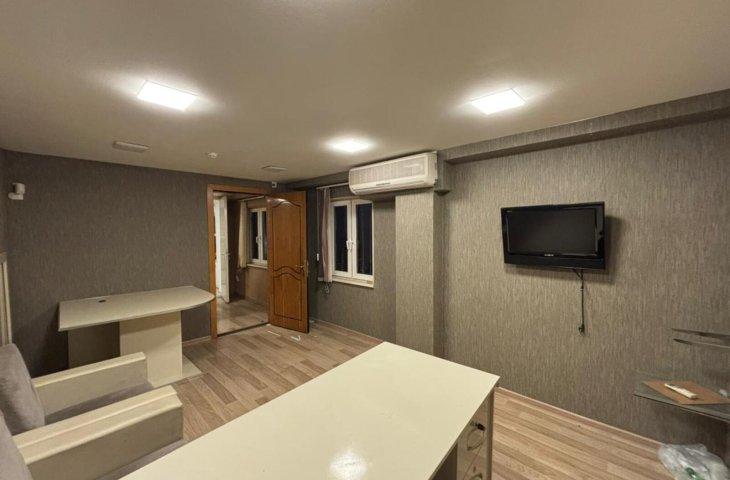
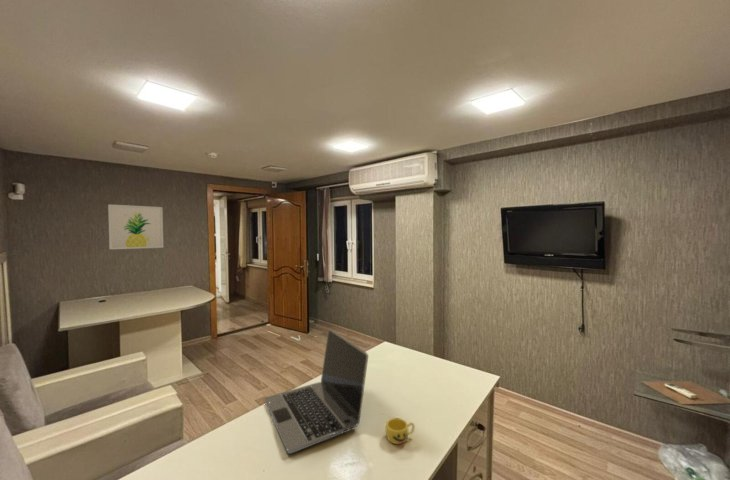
+ cup [385,417,416,445]
+ wall art [107,203,164,250]
+ laptop [264,328,369,455]
